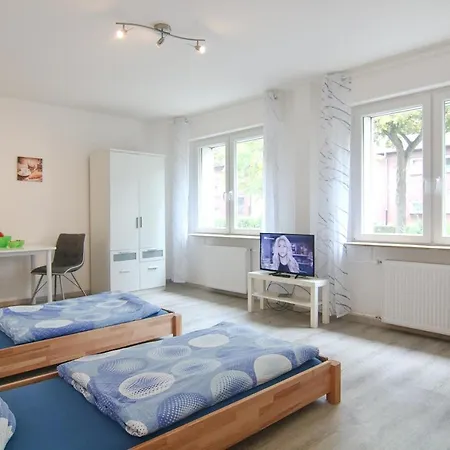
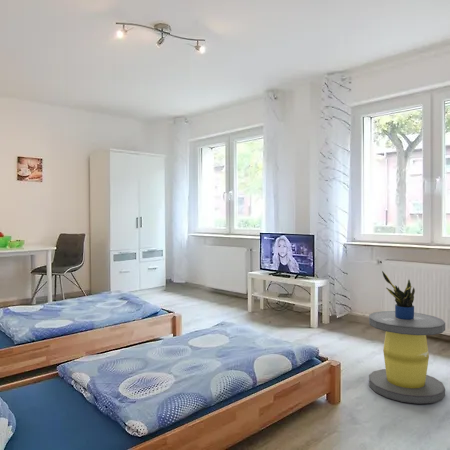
+ potted plant [381,270,416,320]
+ stool [368,310,446,405]
